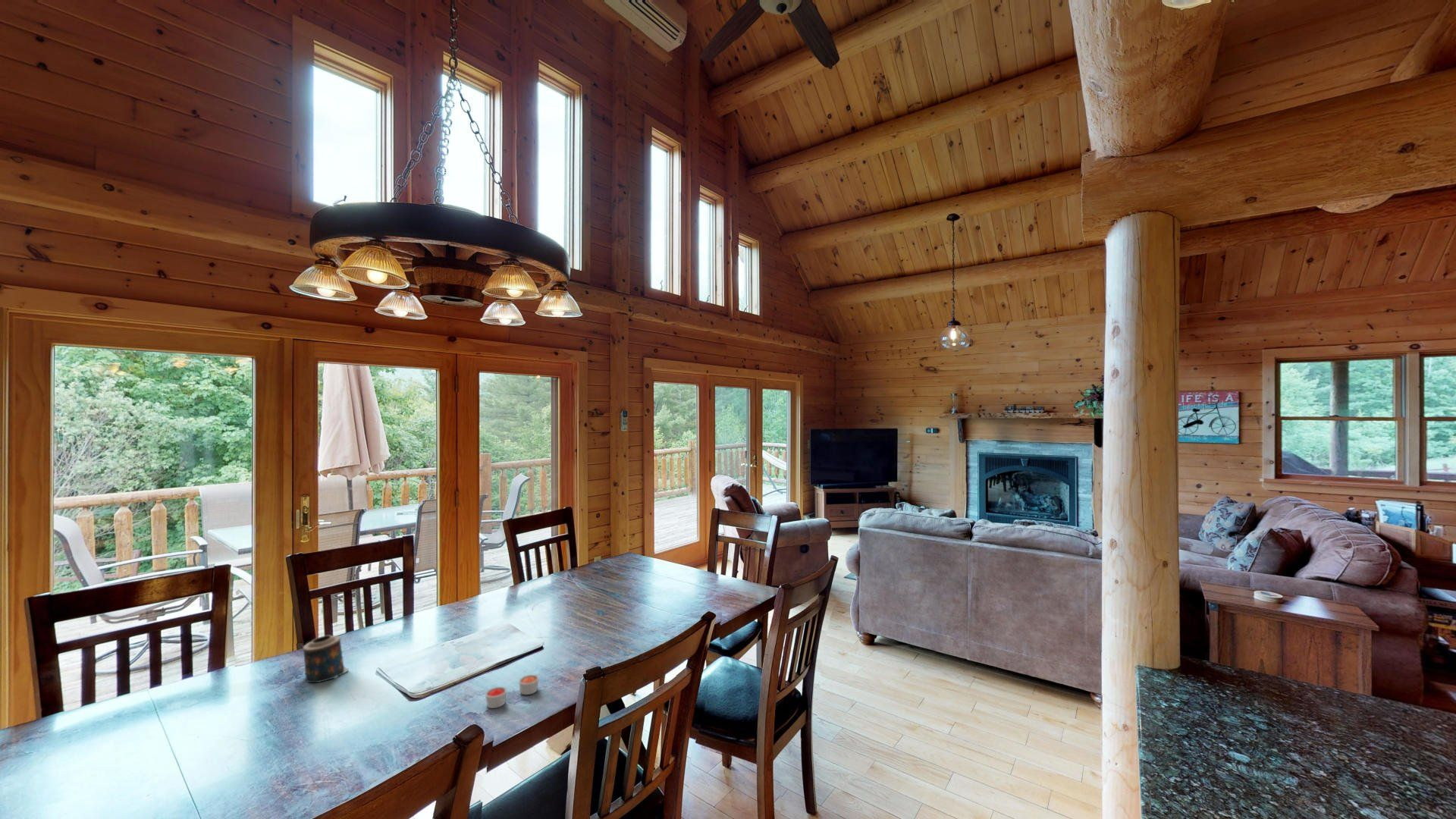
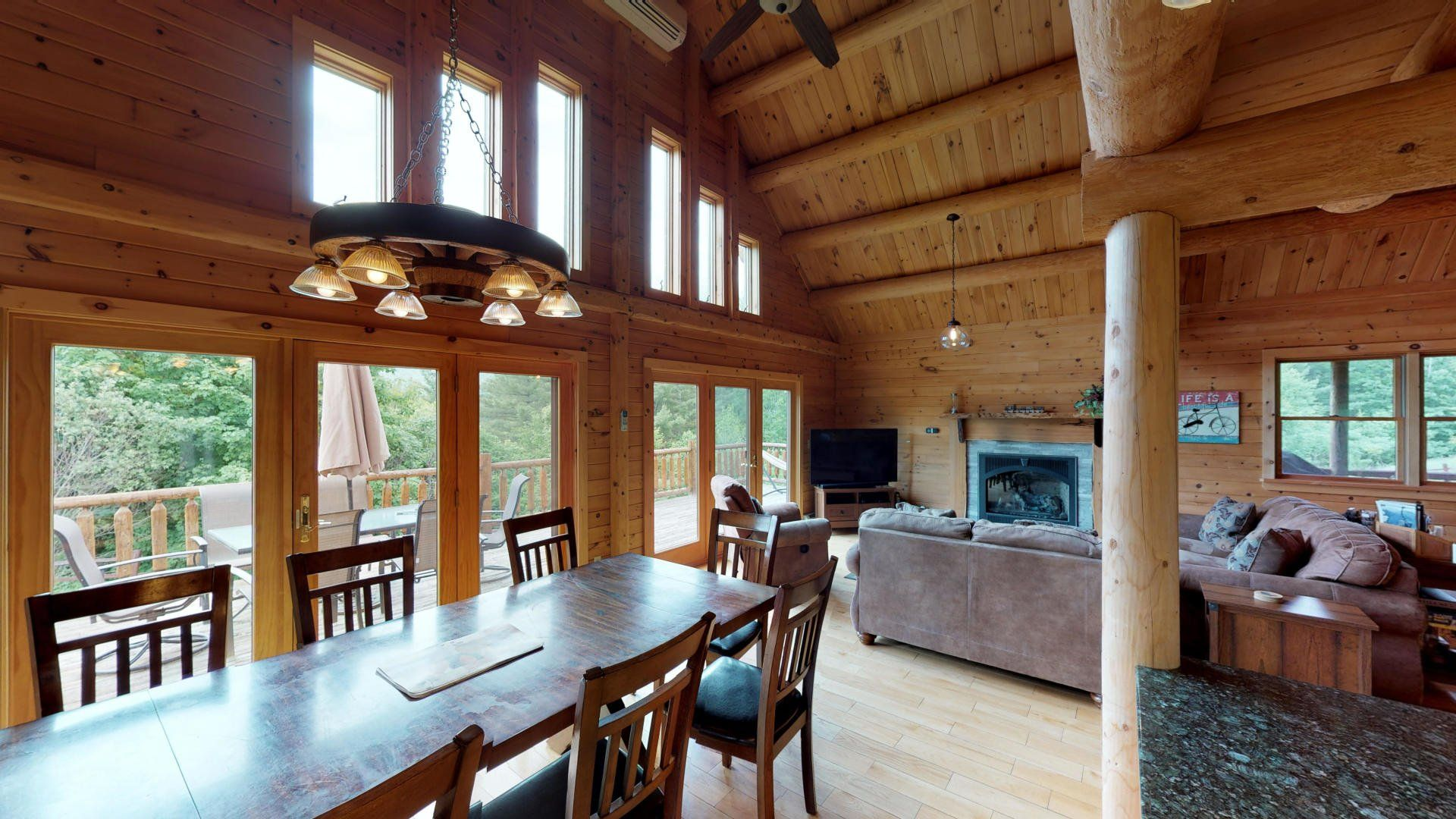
- candle [303,635,350,683]
- candle [485,674,540,709]
